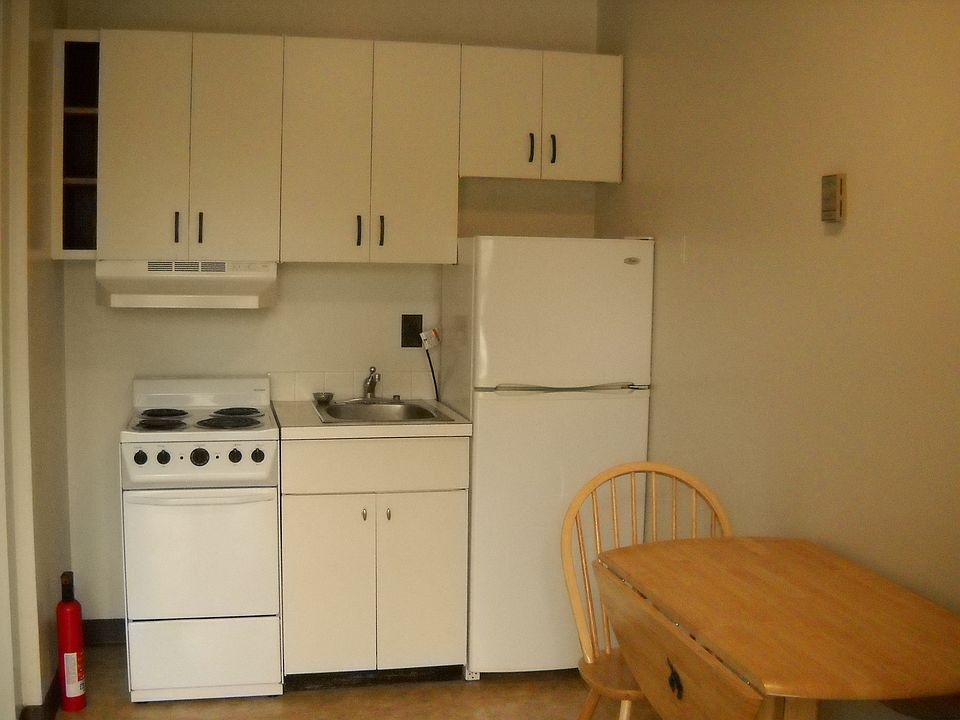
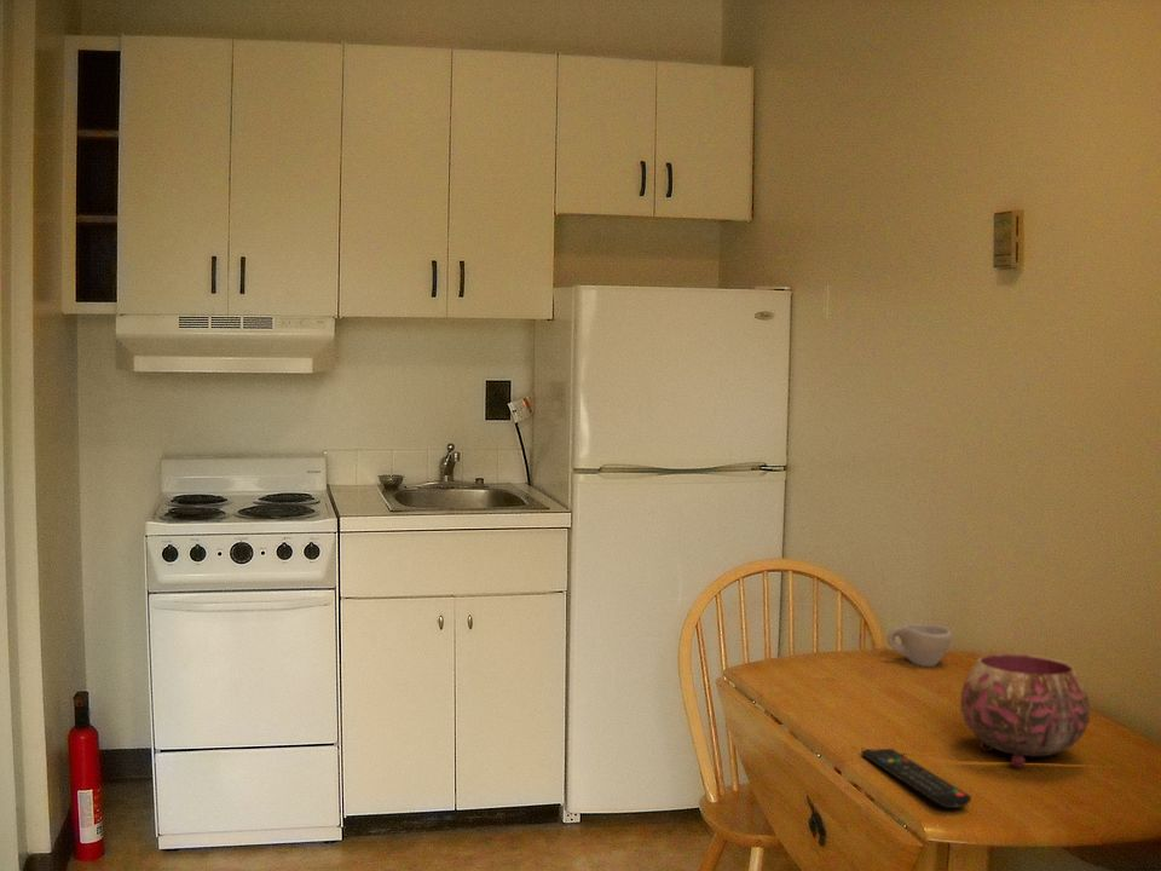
+ cup [885,623,953,668]
+ bowl [959,652,1092,768]
+ remote control [860,748,972,809]
